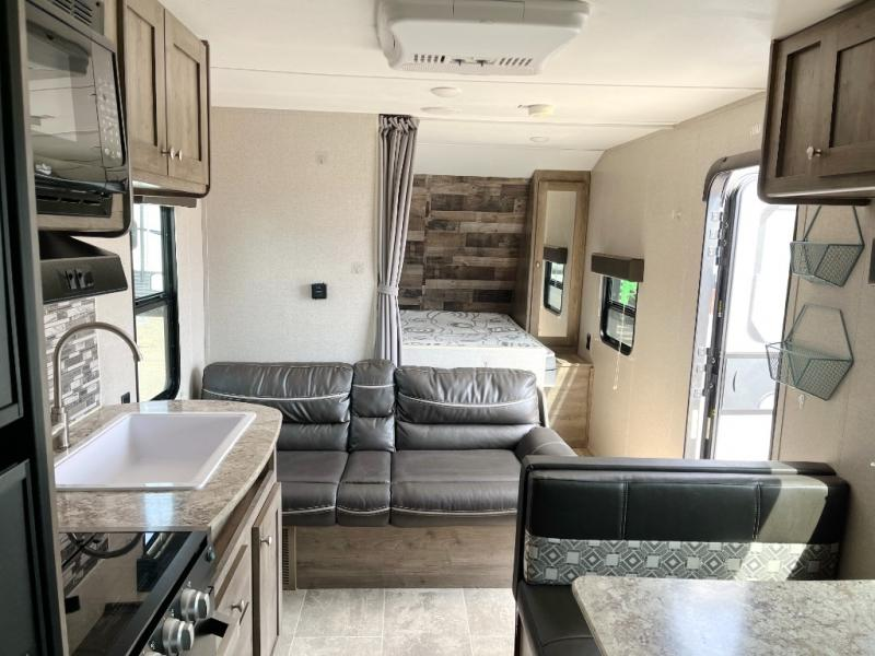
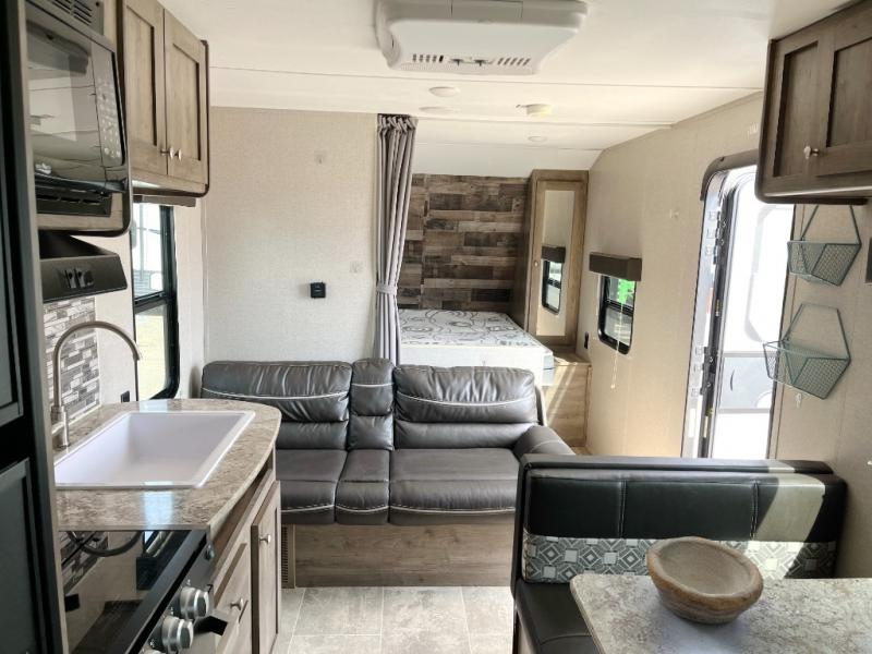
+ bowl [645,535,765,625]
